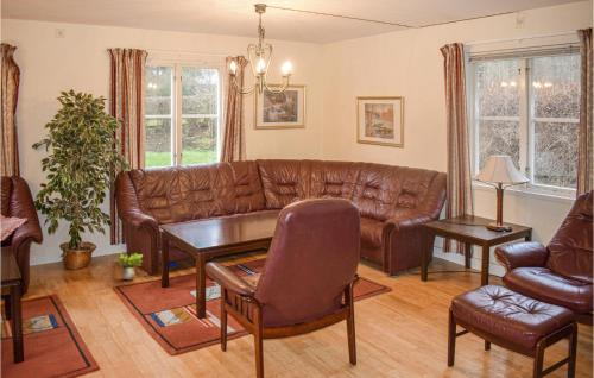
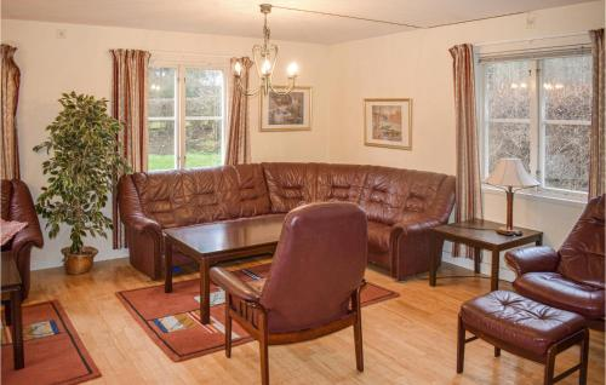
- potted plant [113,251,144,281]
